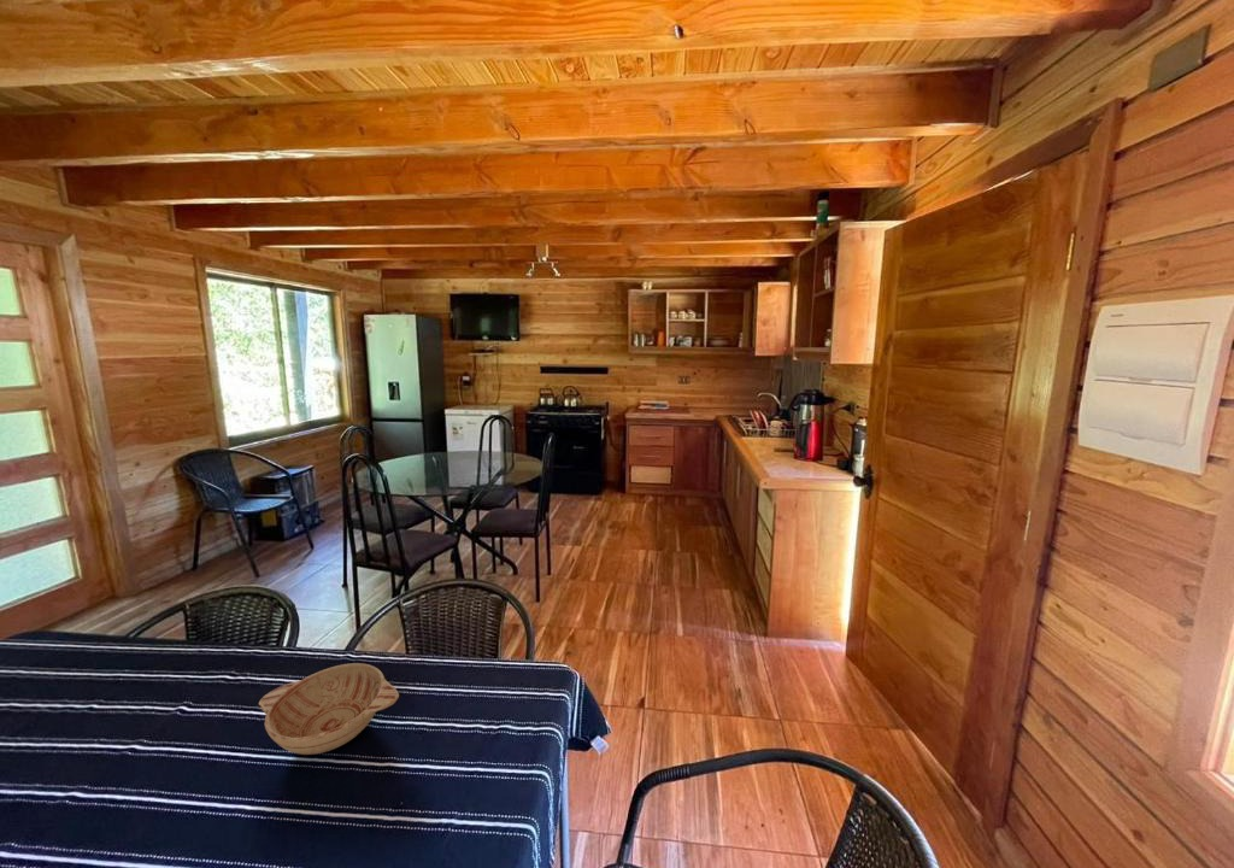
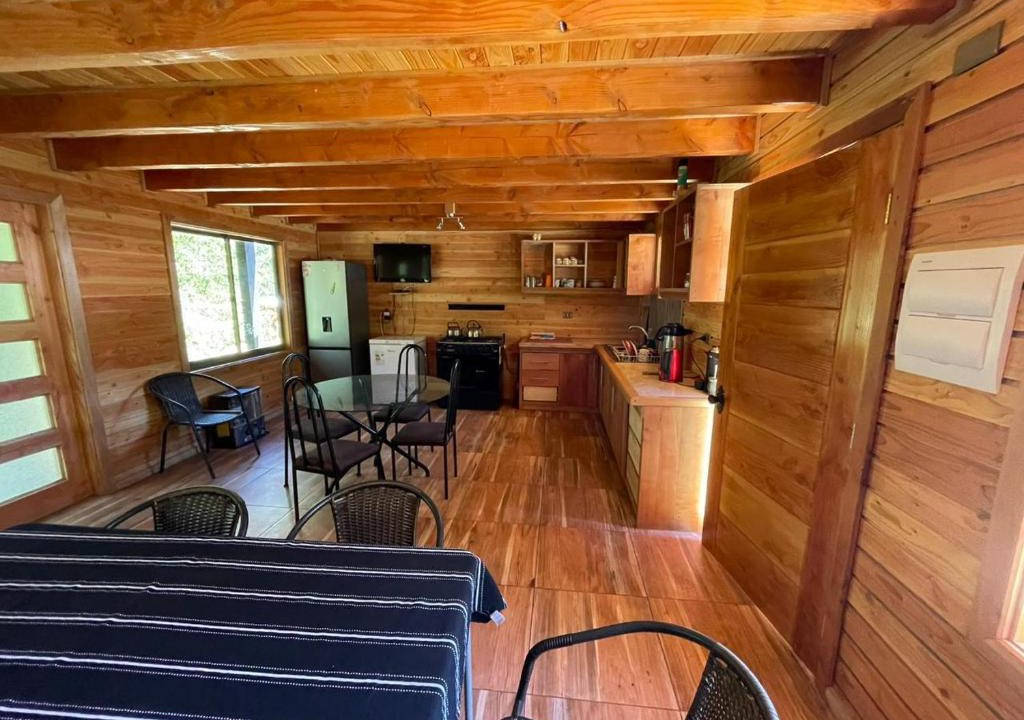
- decorative bowl [258,662,400,756]
